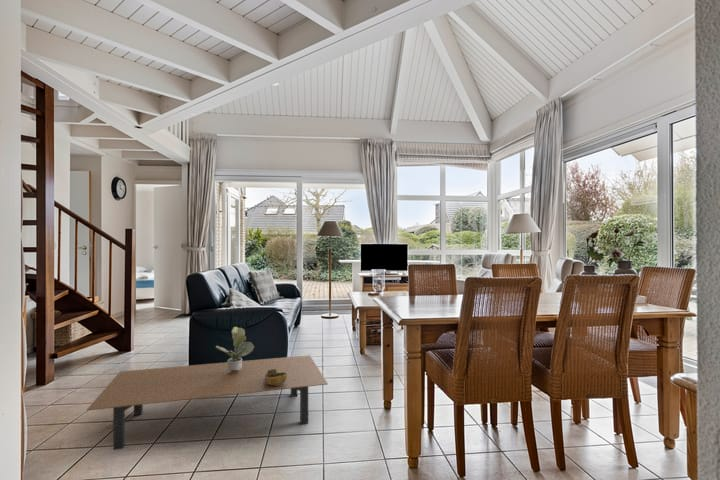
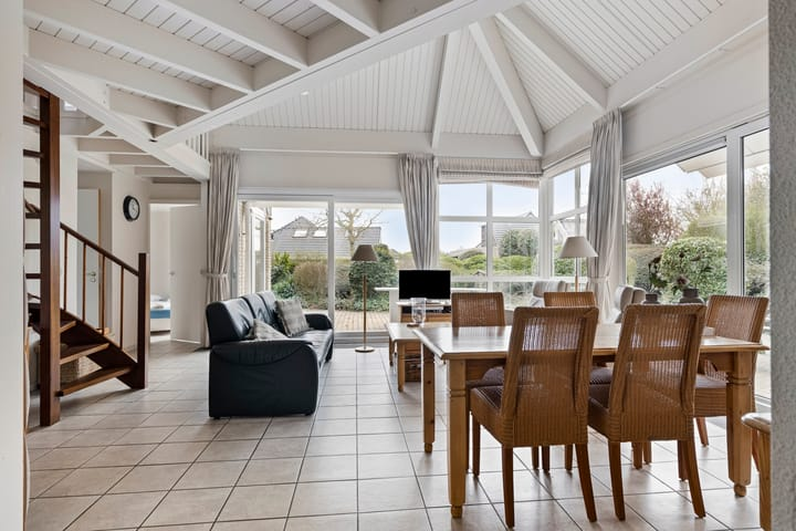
- potted plant [214,326,255,373]
- decorative bowl [265,369,288,386]
- coffee table [86,354,329,451]
